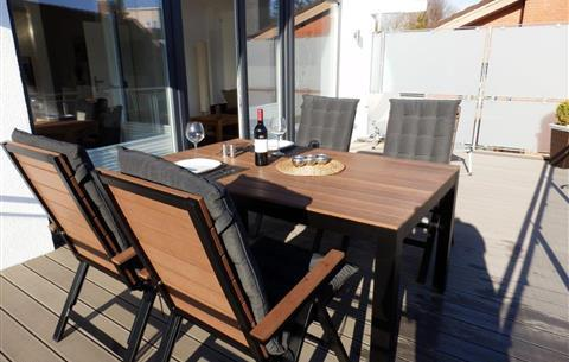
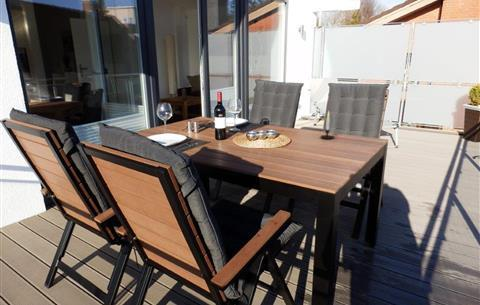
+ candle [319,110,338,140]
